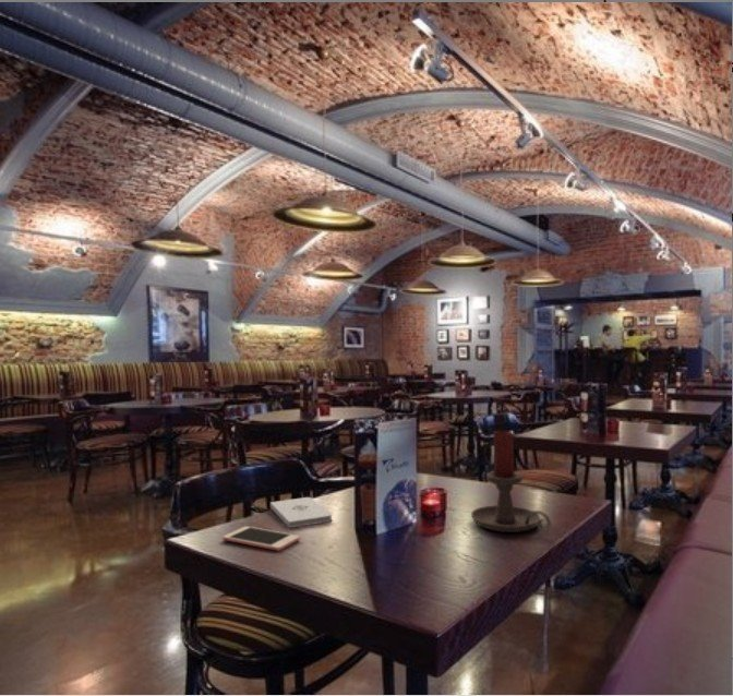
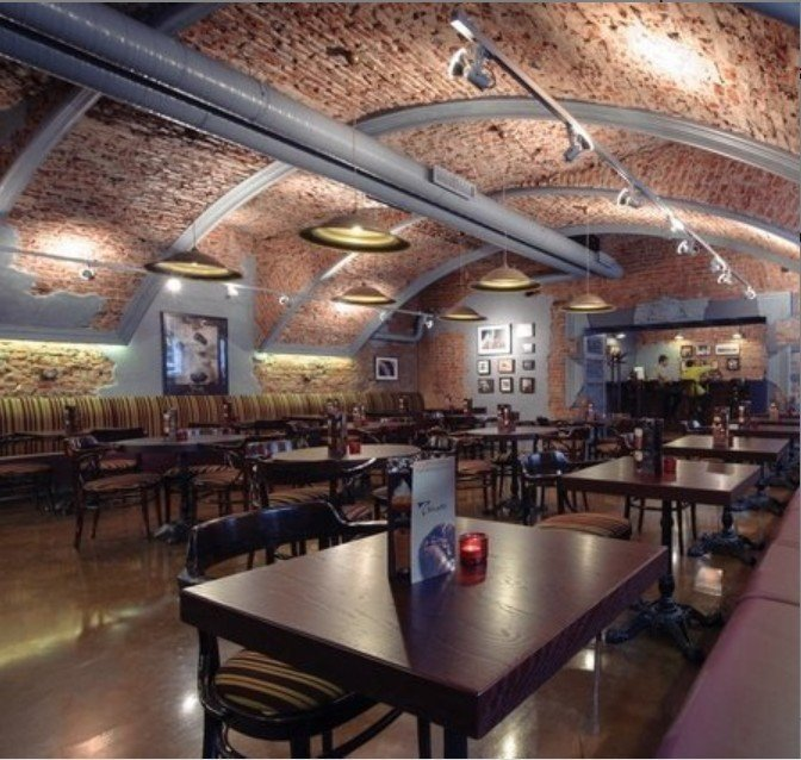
- candle holder [470,429,553,533]
- cell phone [221,526,301,552]
- notepad [269,496,333,529]
